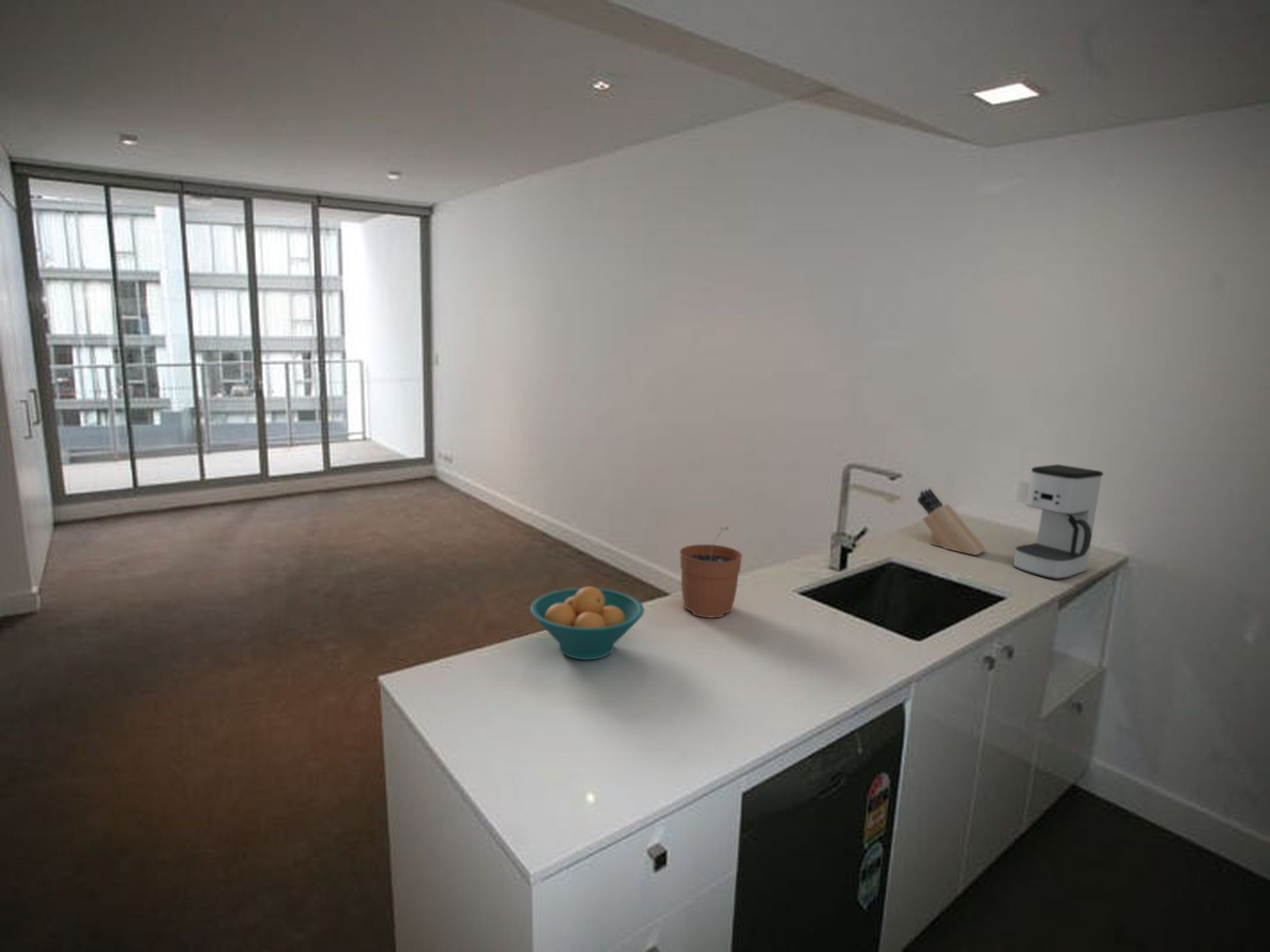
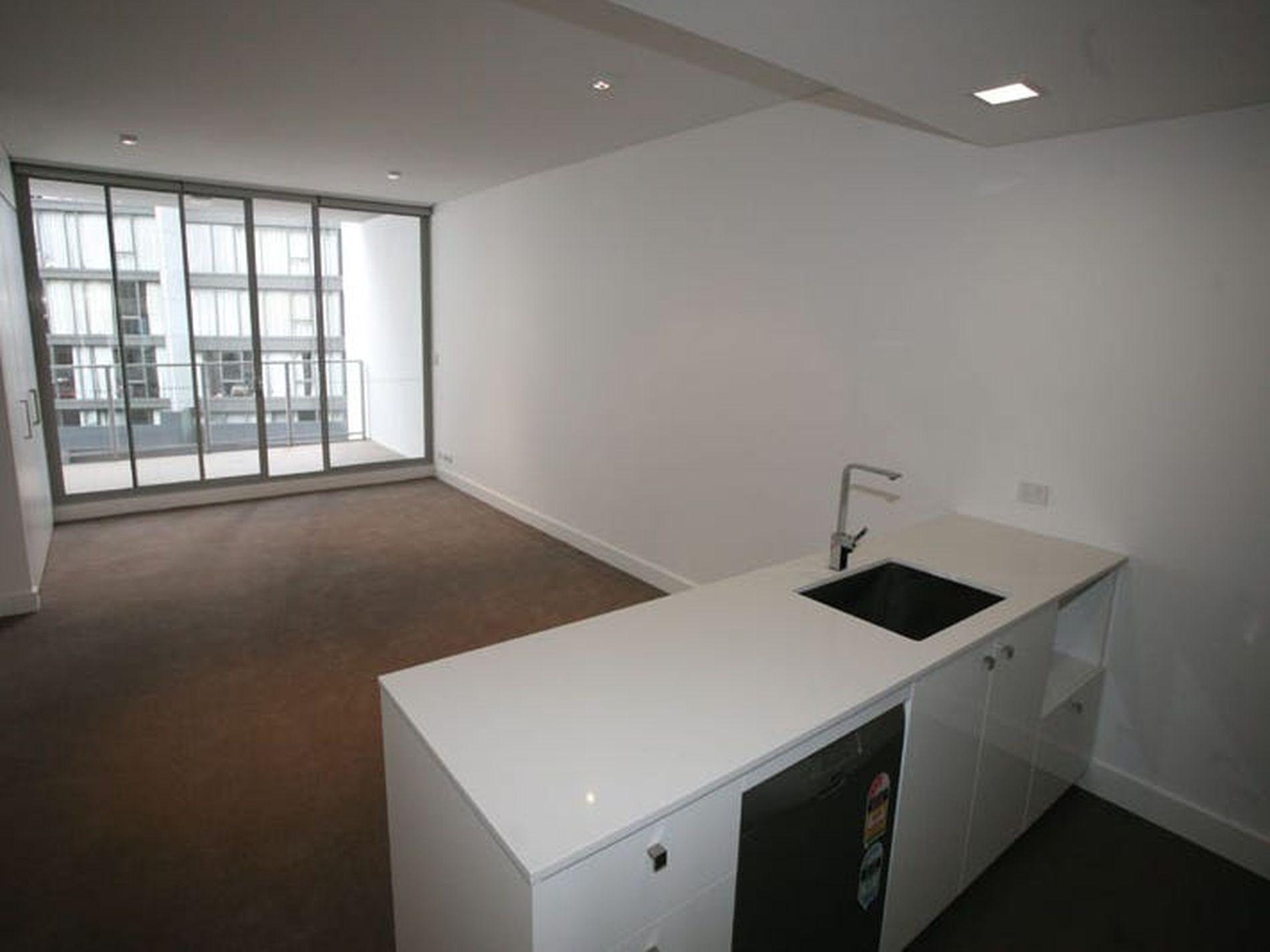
- knife block [917,488,987,556]
- plant pot [679,526,743,619]
- coffee maker [1013,464,1104,580]
- fruit bowl [529,586,645,660]
